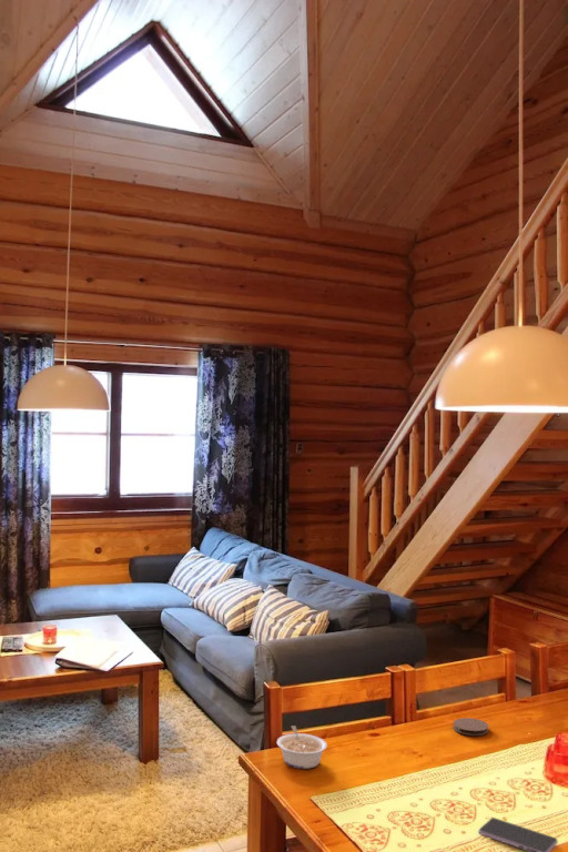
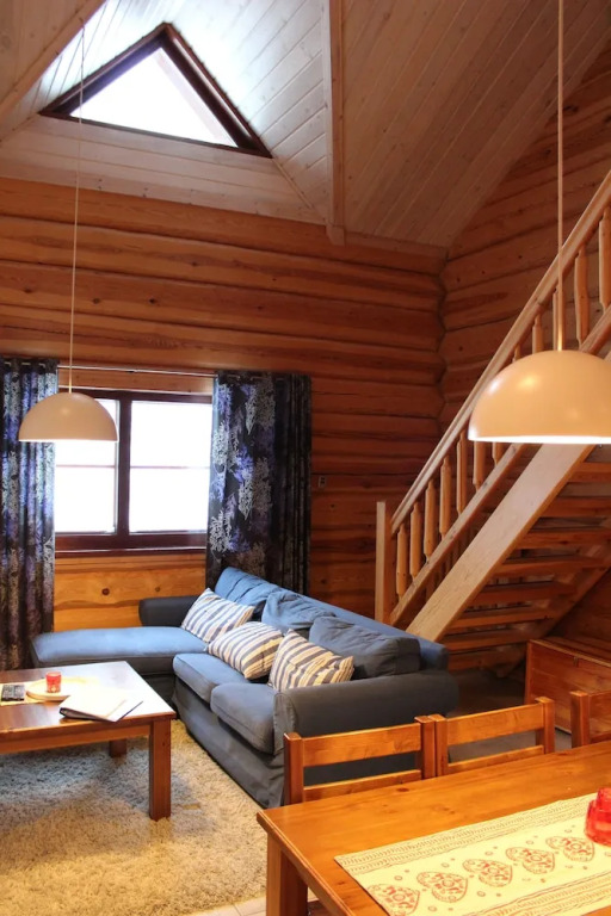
- coaster [453,717,489,737]
- legume [276,724,328,770]
- smartphone [478,816,559,852]
